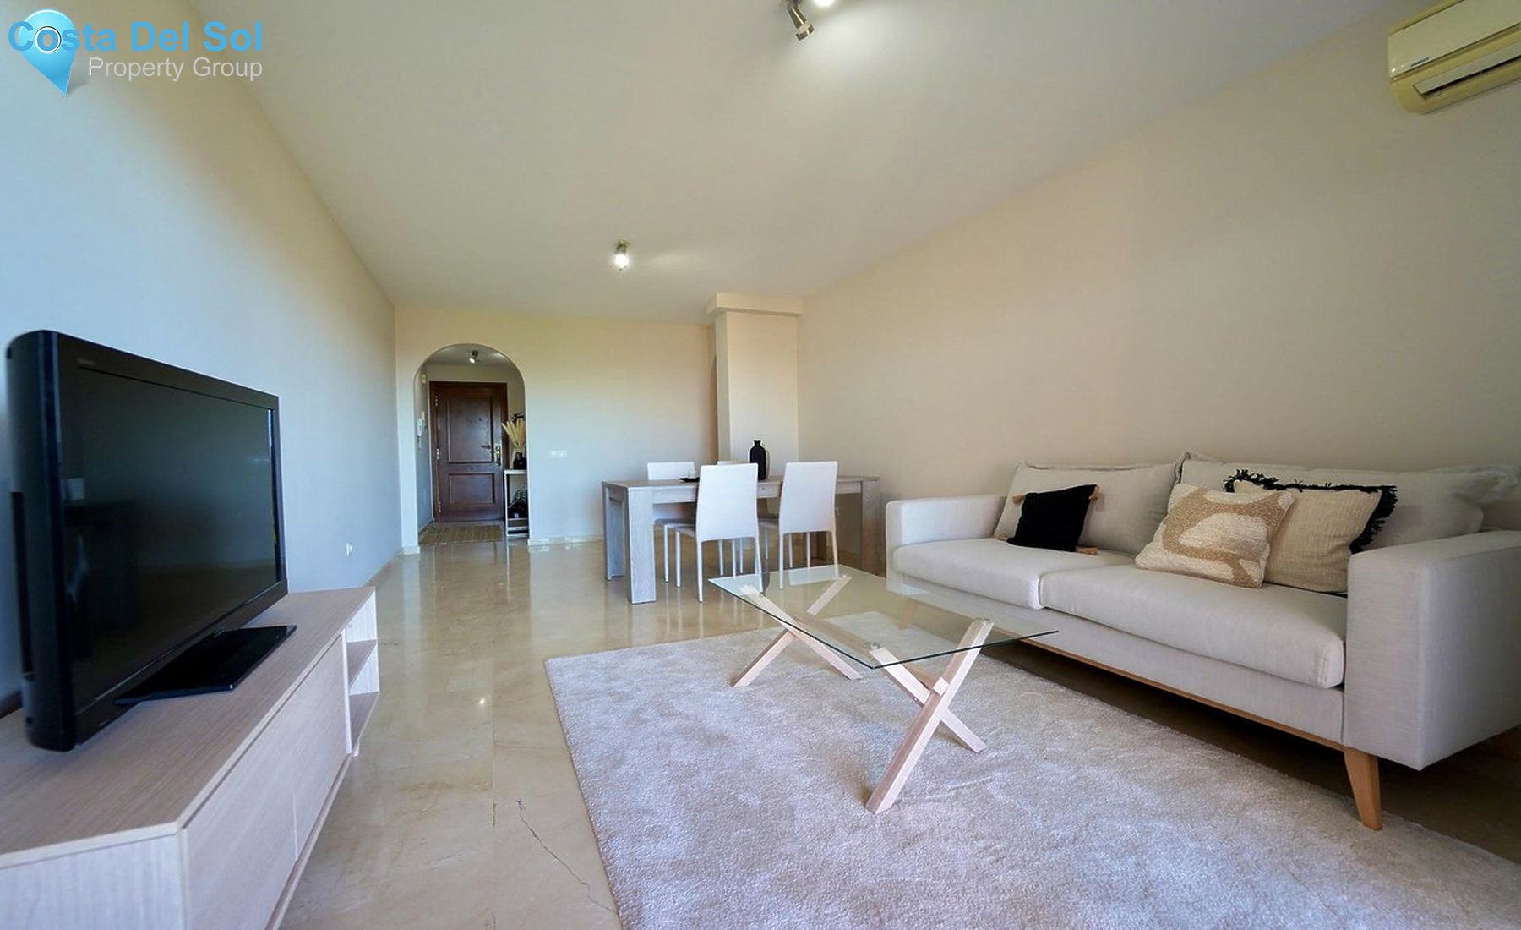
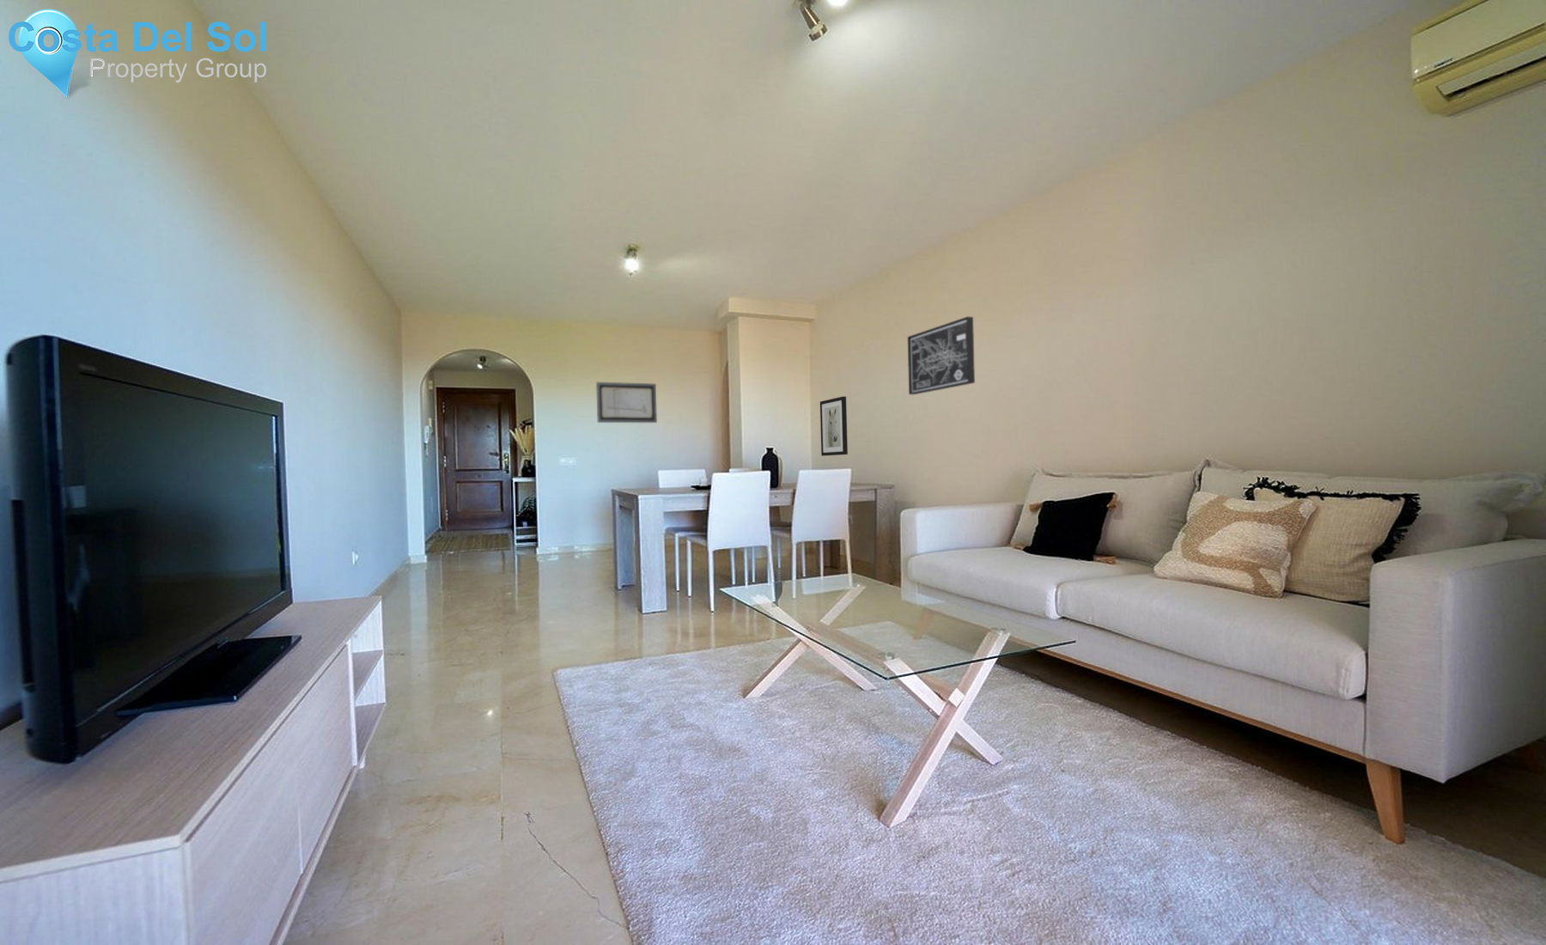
+ wall art [819,395,848,457]
+ wall art [595,382,658,424]
+ wall art [907,316,976,395]
